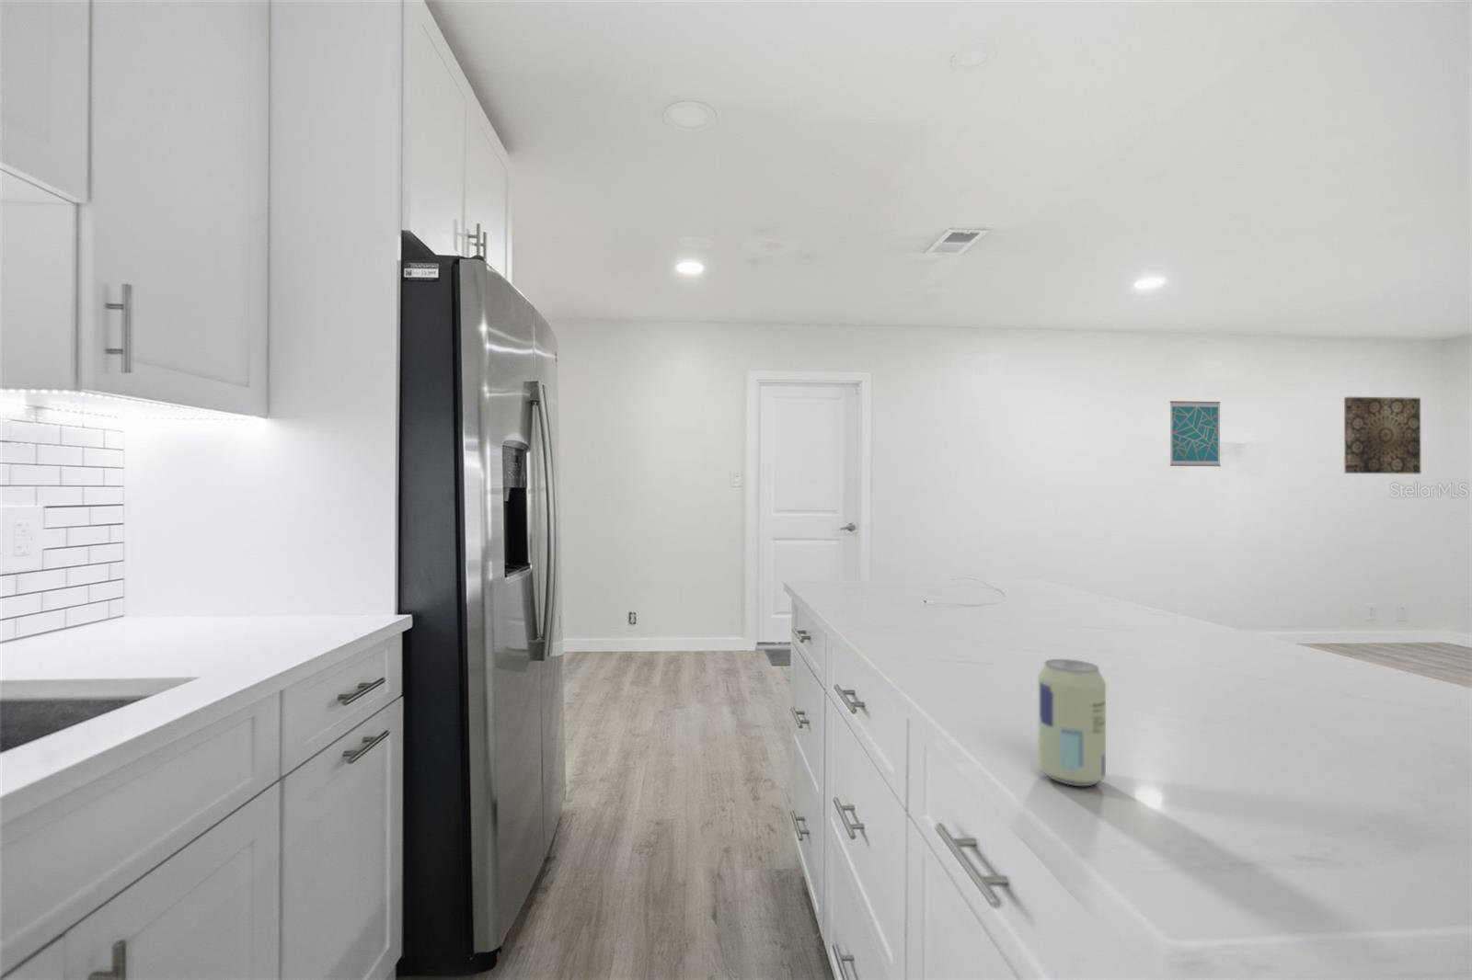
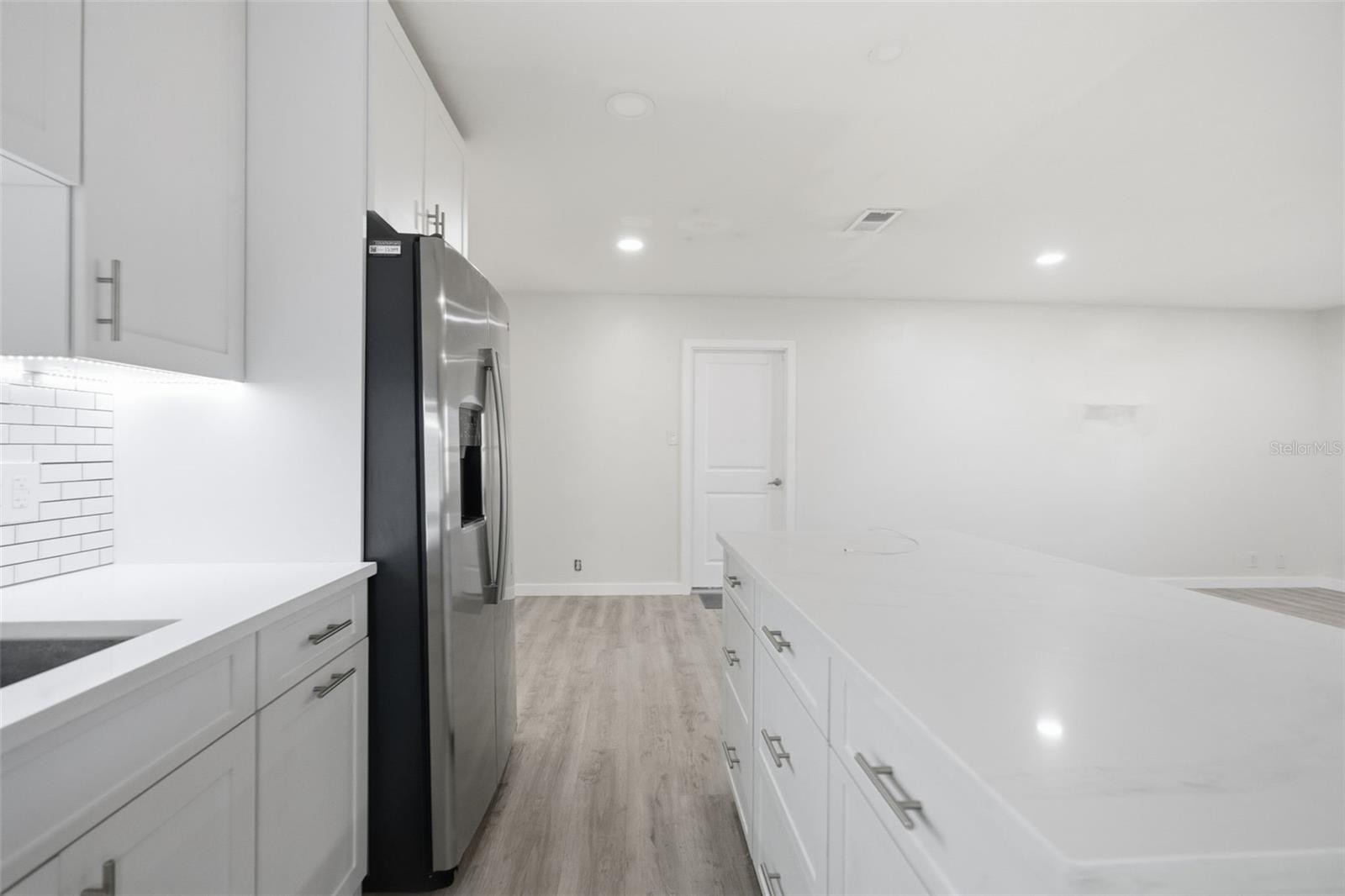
- wall art [1343,396,1422,475]
- beverage can [1038,658,1106,786]
- wall art [1169,400,1221,467]
